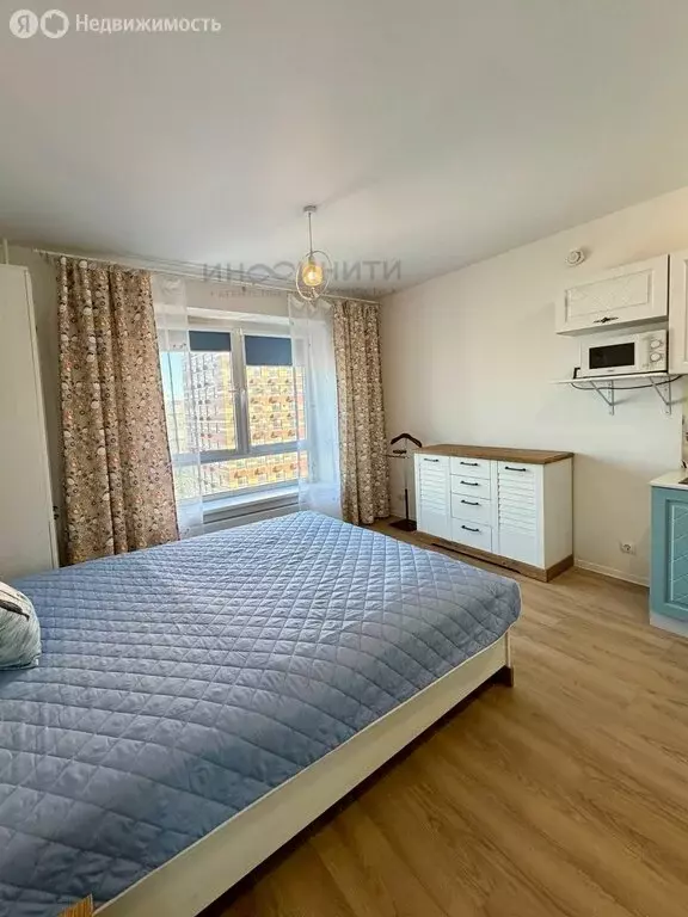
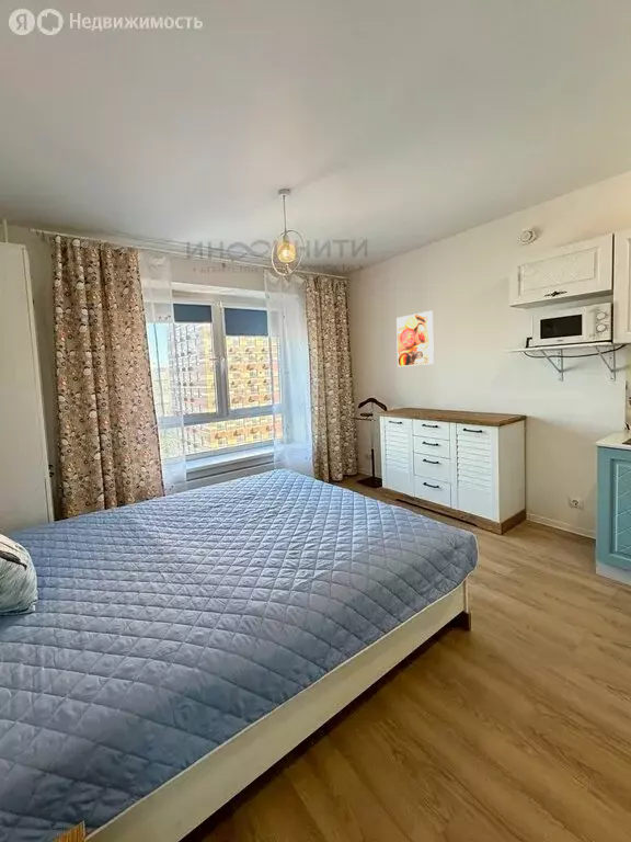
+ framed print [395,310,435,367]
